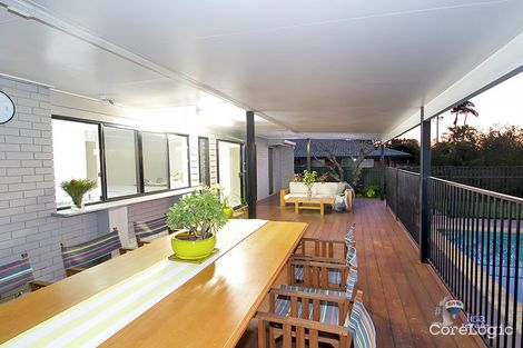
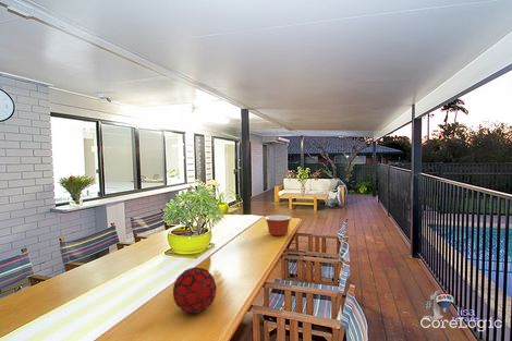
+ decorative orb [172,266,218,314]
+ mixing bowl [264,214,293,238]
